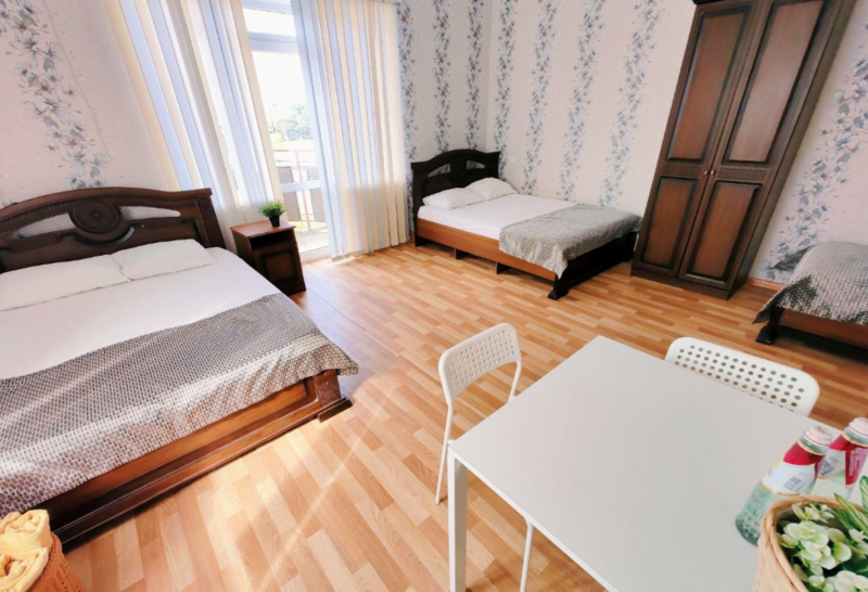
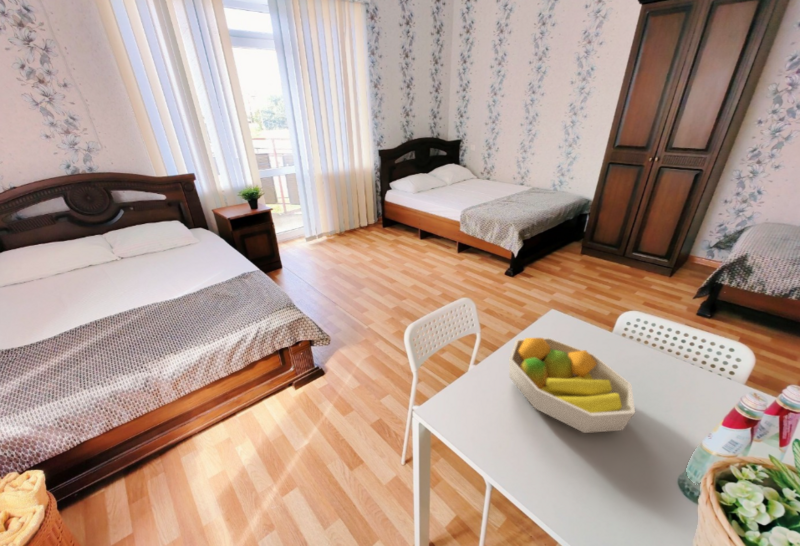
+ fruit bowl [508,336,636,434]
